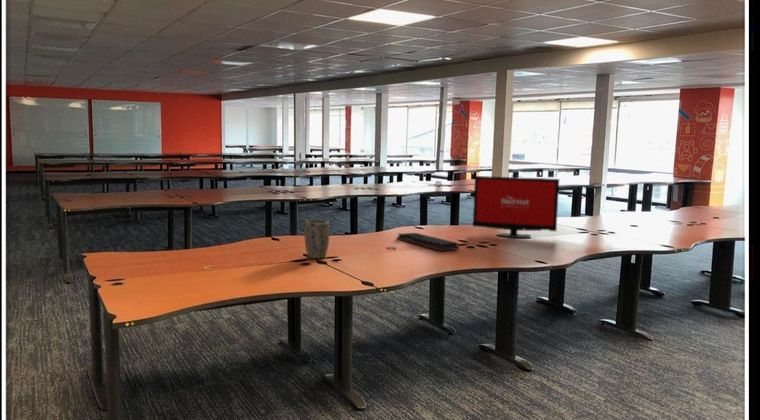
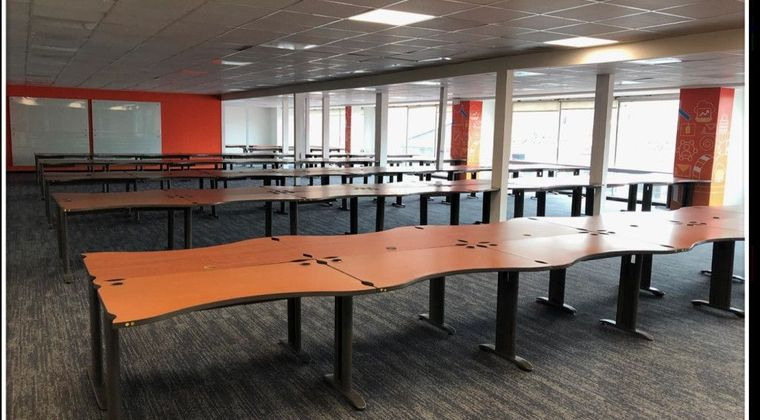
- keyboard [396,232,460,252]
- computer monitor [472,175,560,239]
- plant pot [303,219,330,260]
